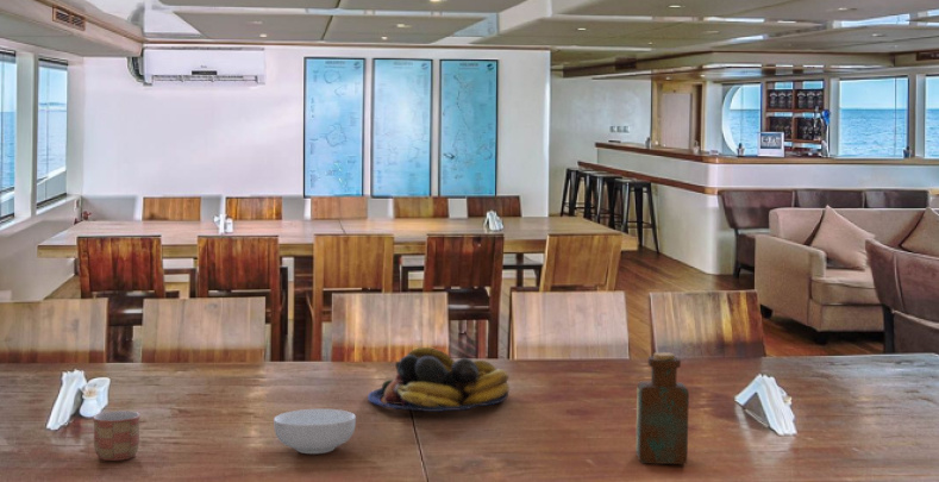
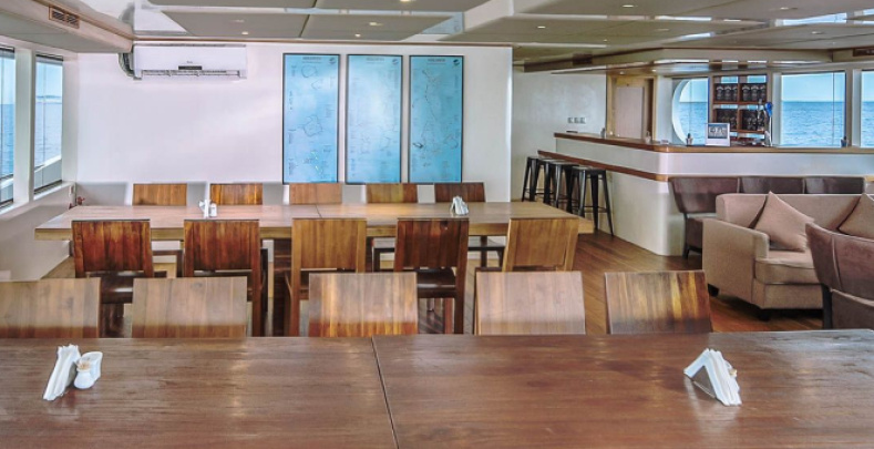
- bottle [634,351,690,465]
- fruit bowl [367,346,511,413]
- mug [92,409,142,462]
- cereal bowl [273,408,357,455]
